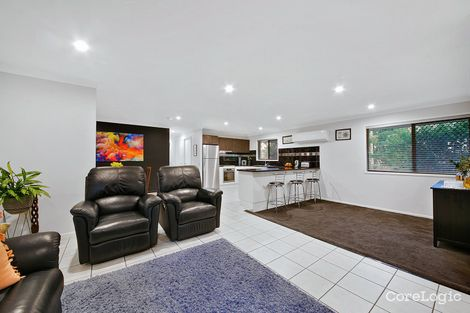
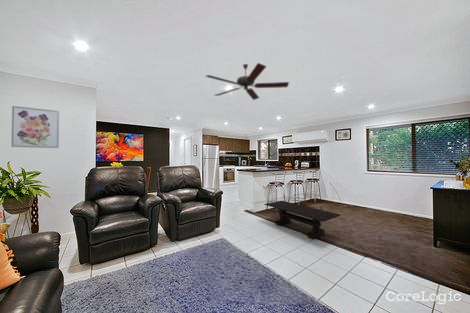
+ wall art [10,105,60,149]
+ ceiling fan [204,62,290,101]
+ coffee table [263,200,342,240]
